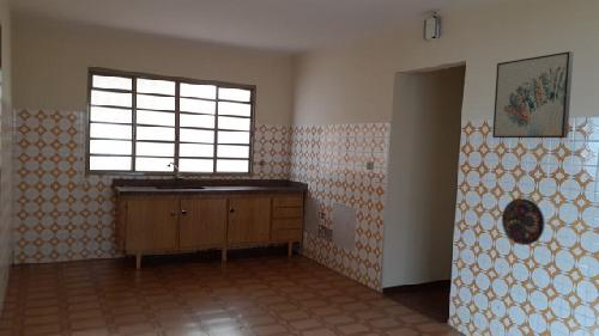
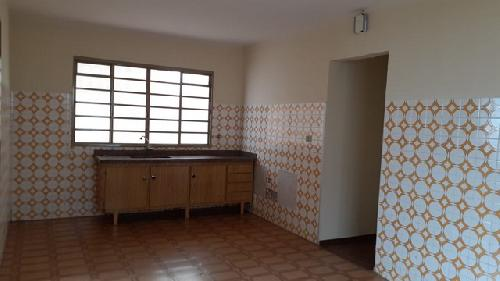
- wall art [491,50,575,139]
- decorative plate [501,197,546,246]
